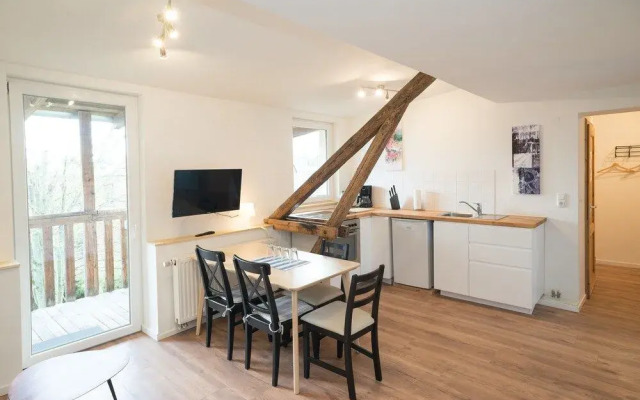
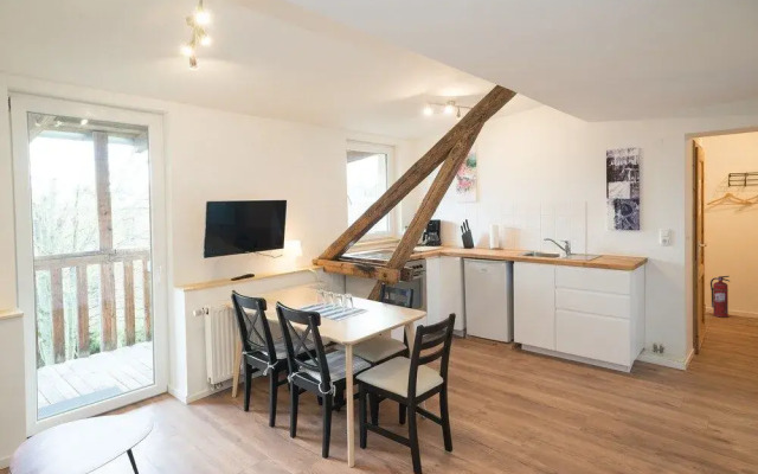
+ fire extinguisher [709,275,731,319]
